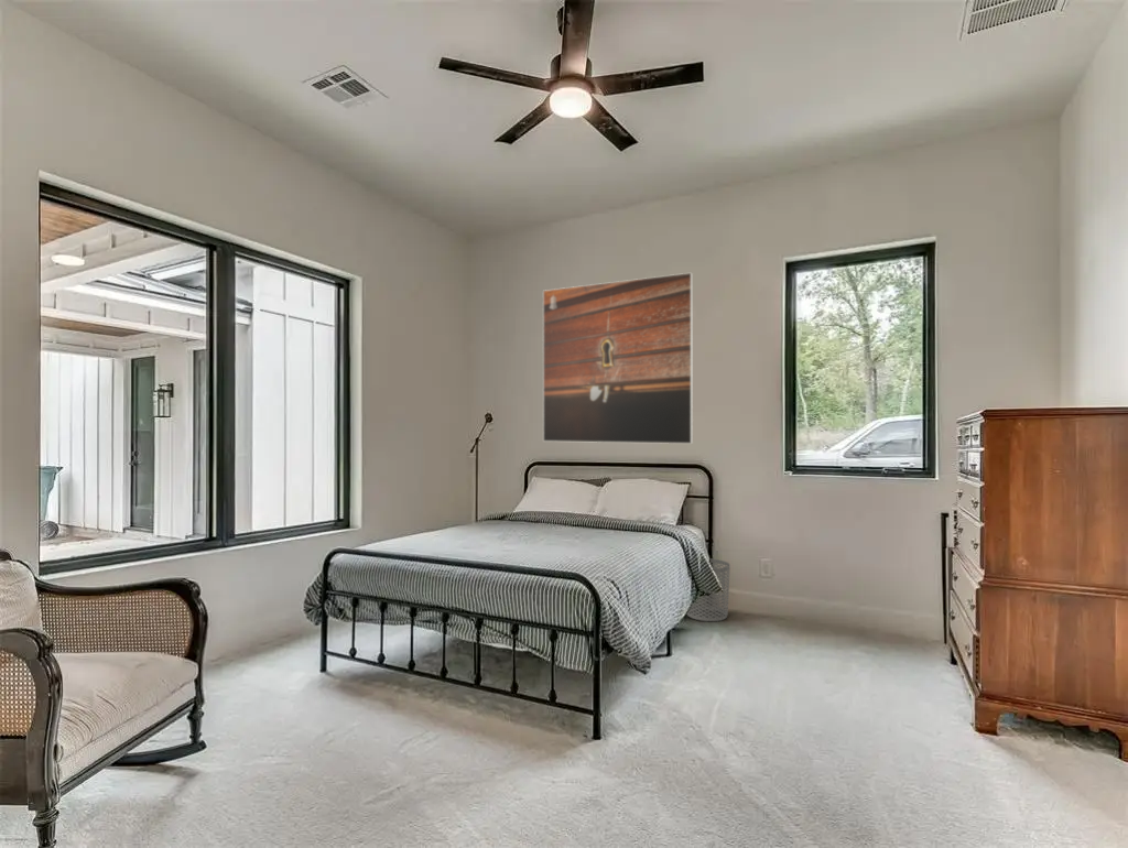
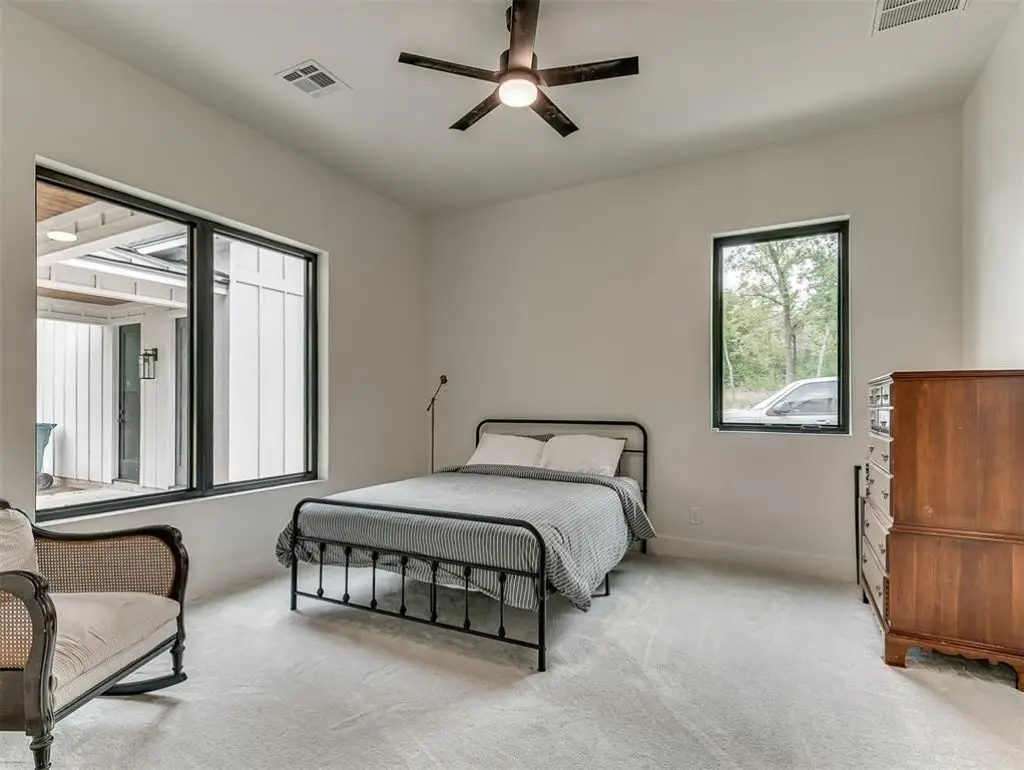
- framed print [542,272,694,445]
- waste bin [686,557,731,622]
